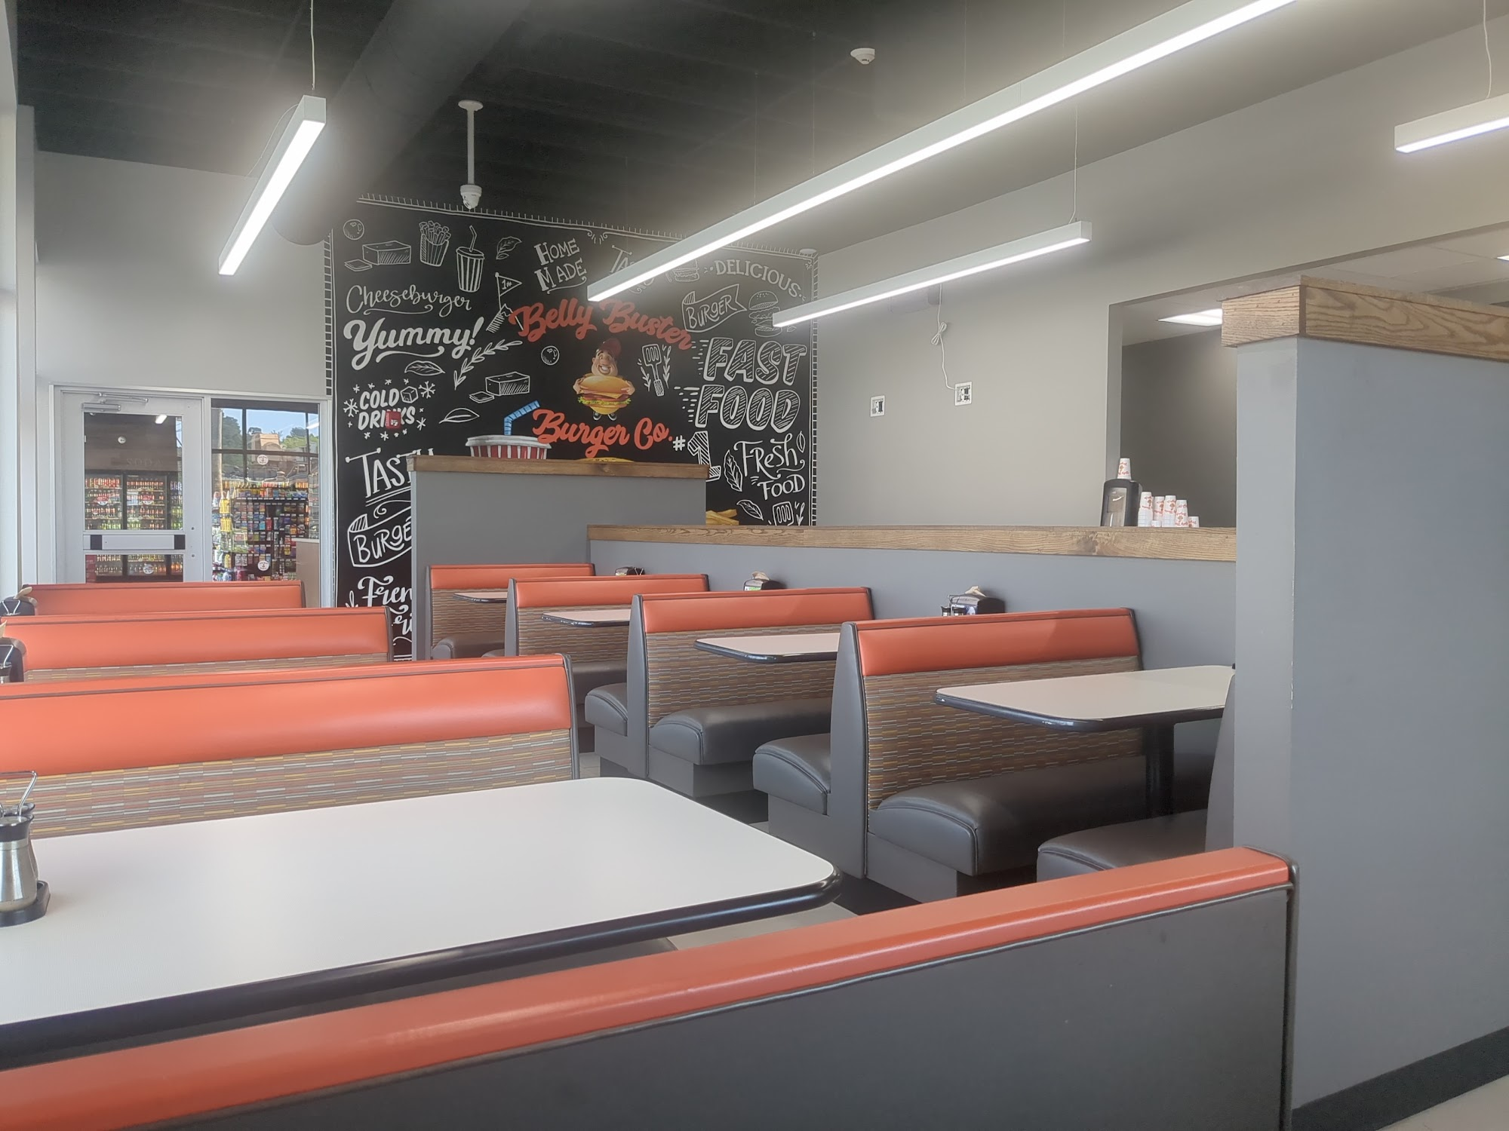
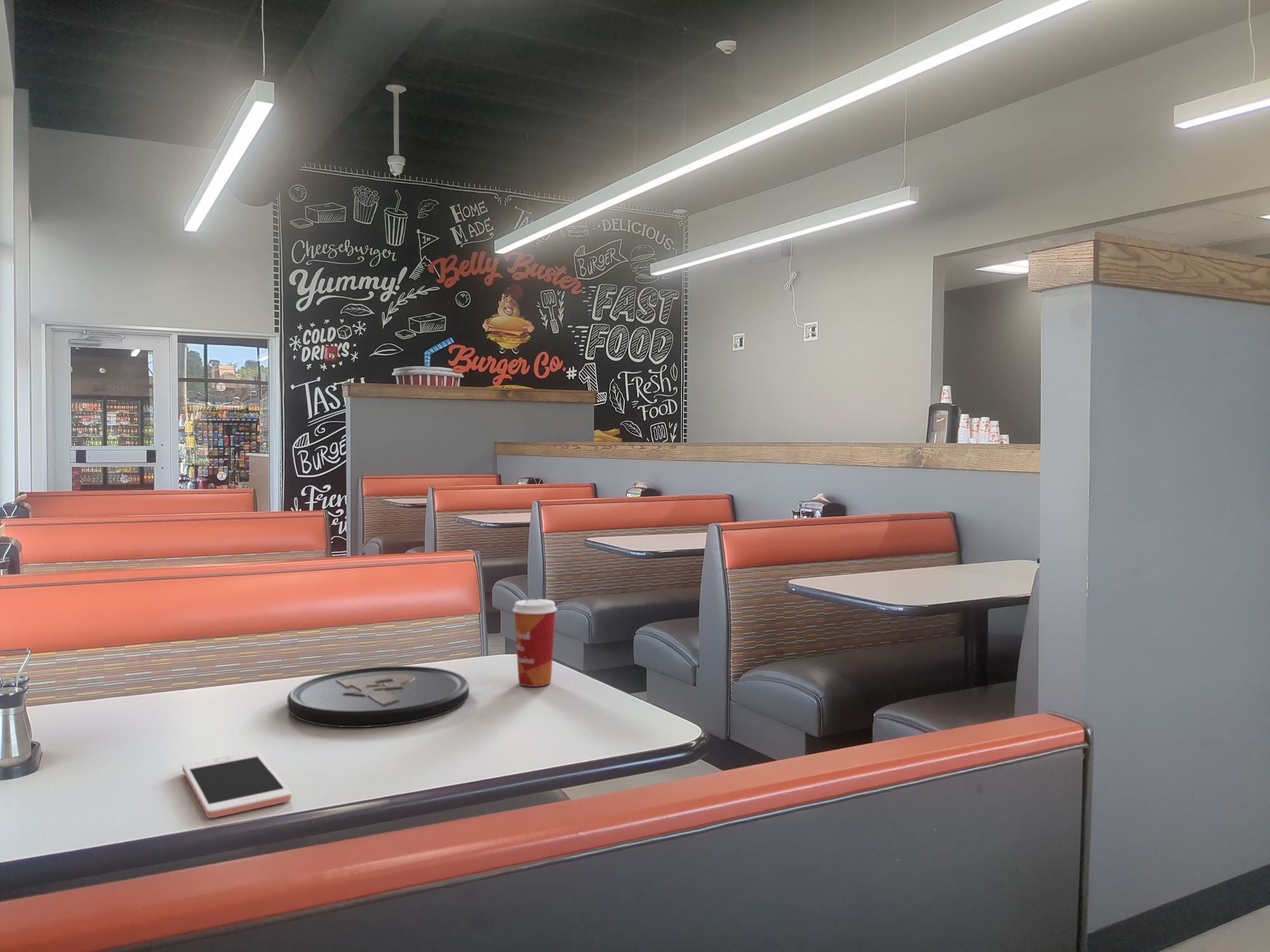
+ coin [286,665,470,728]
+ cell phone [182,750,292,819]
+ paper cup [512,598,558,687]
